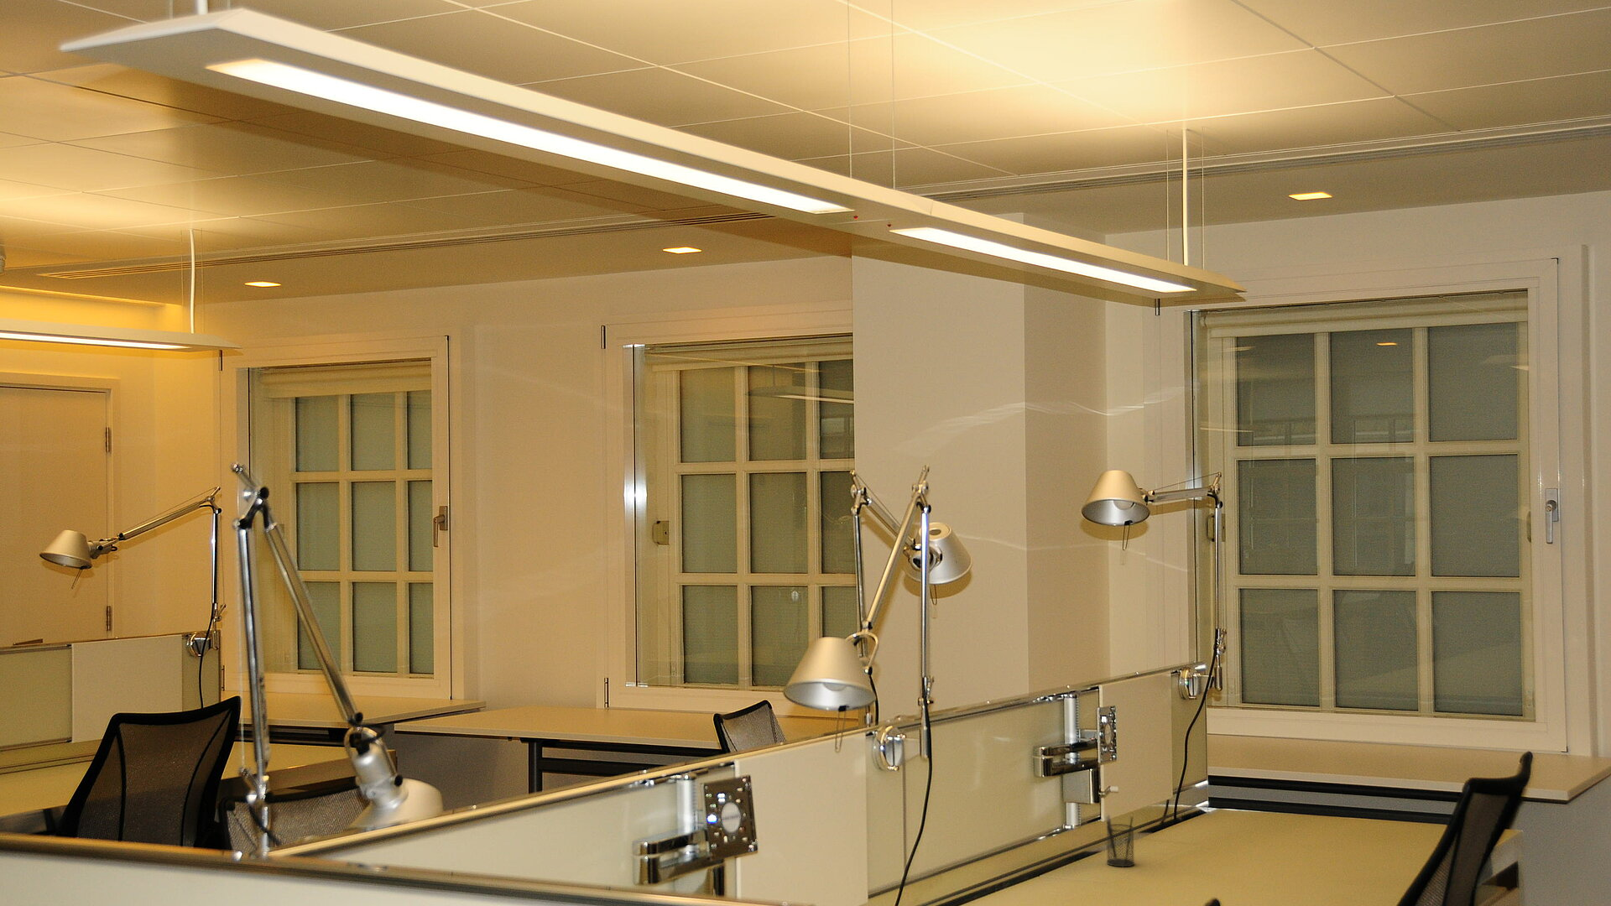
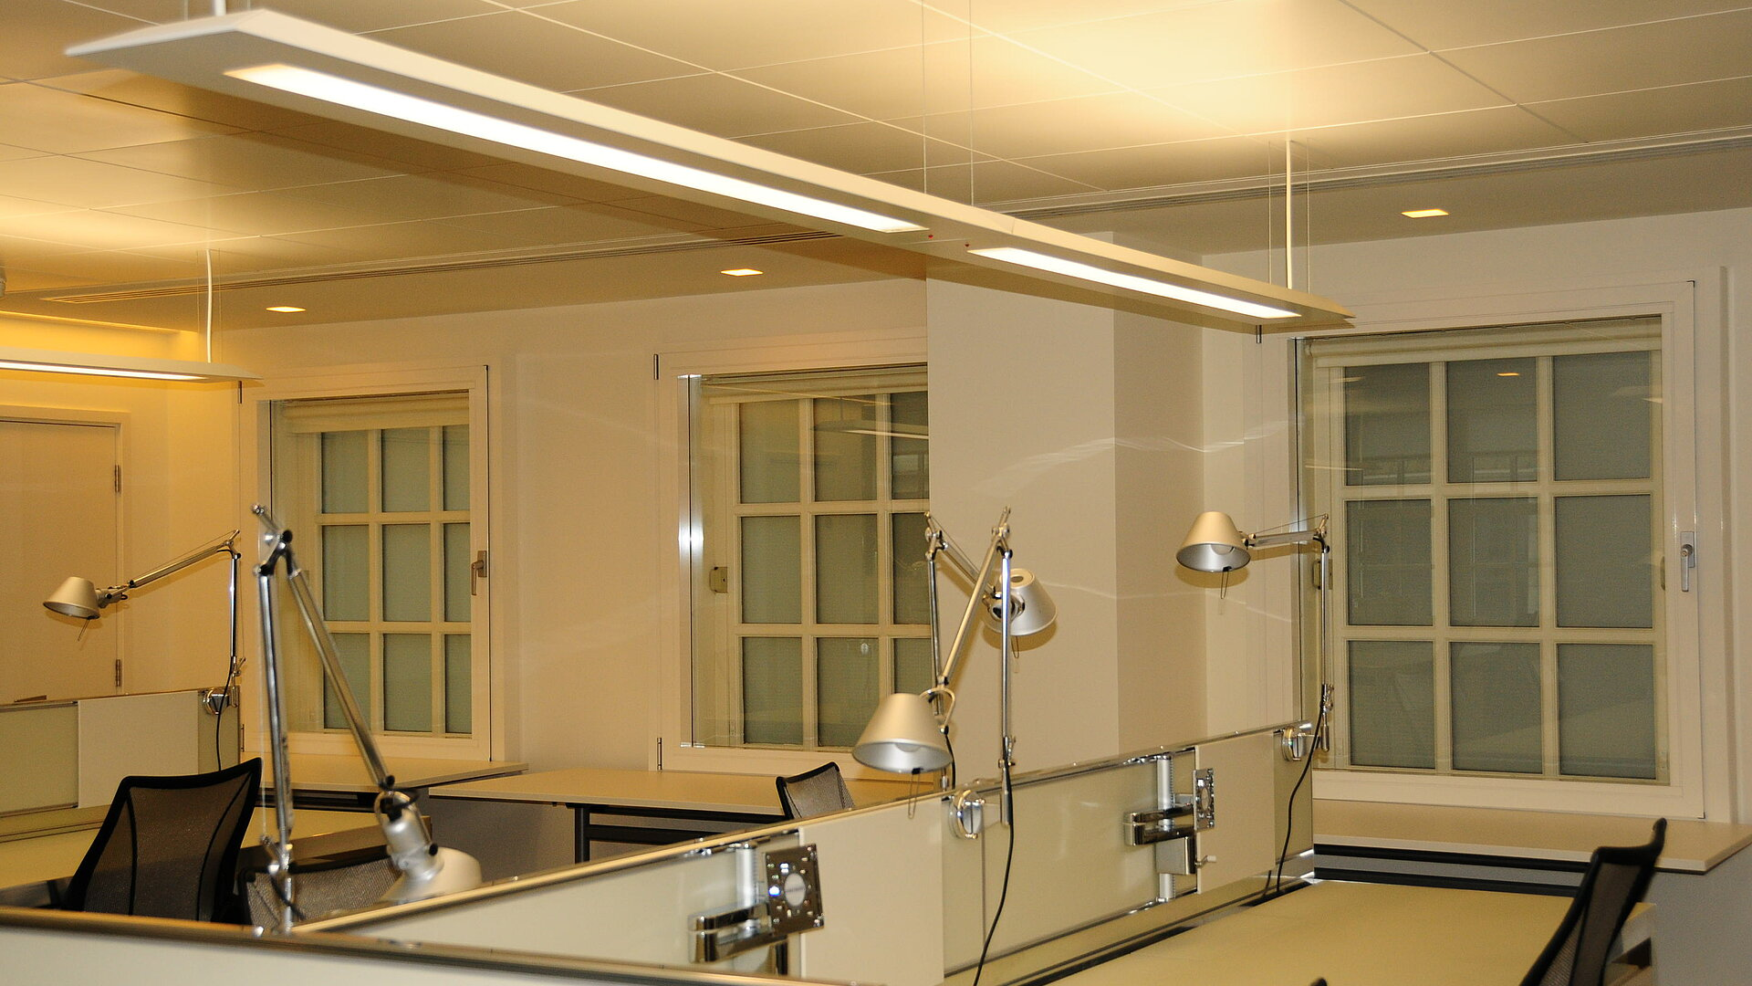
- pencil holder [1104,813,1135,867]
